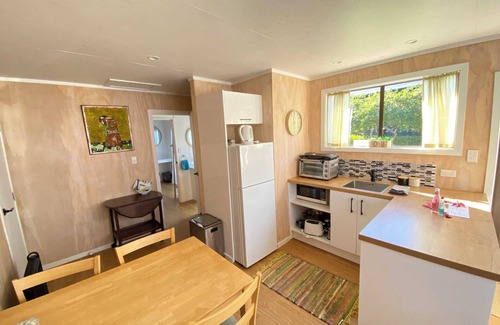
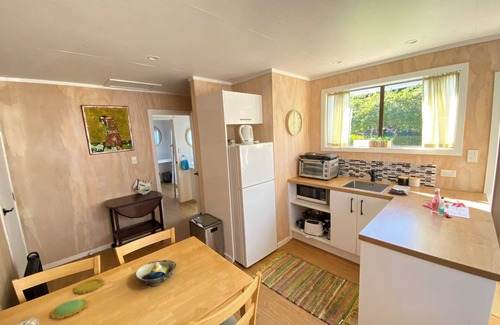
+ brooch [50,277,105,320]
+ decorative bowl [135,259,177,287]
